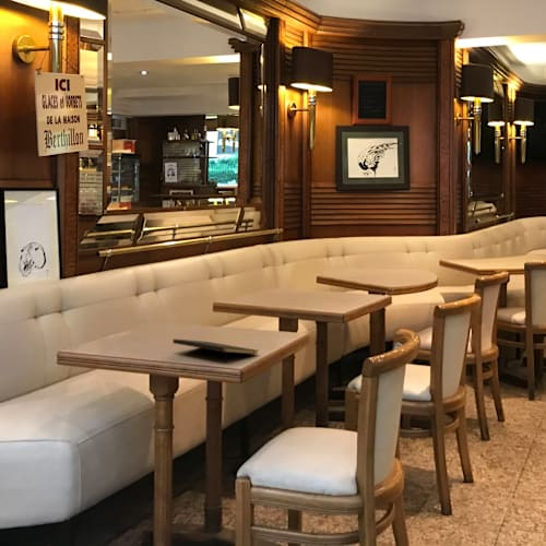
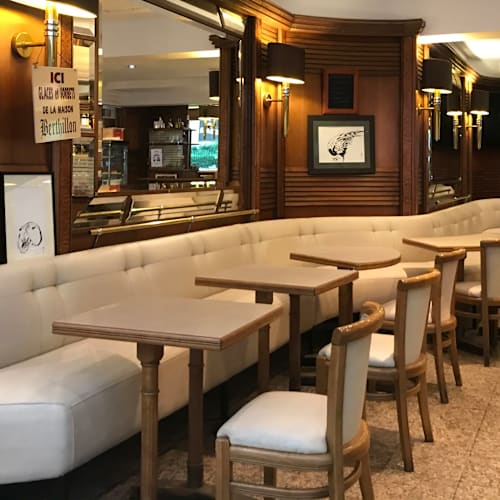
- notepad [171,337,259,364]
